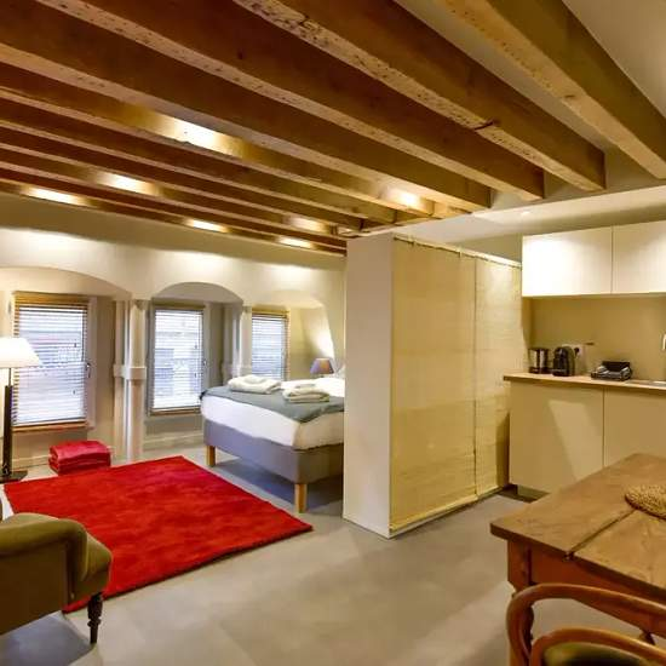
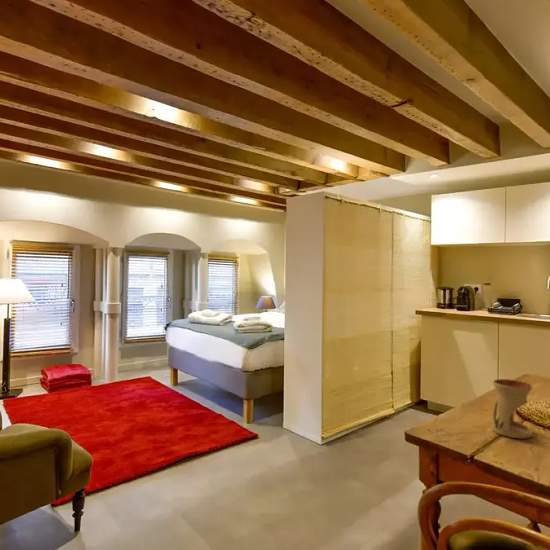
+ oil burner [491,378,534,440]
